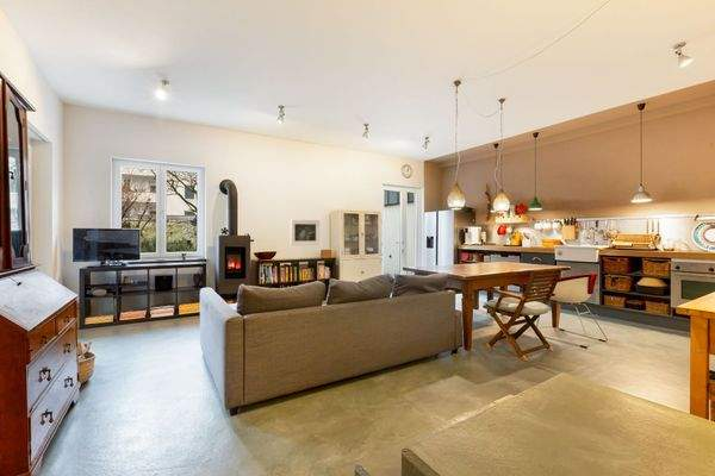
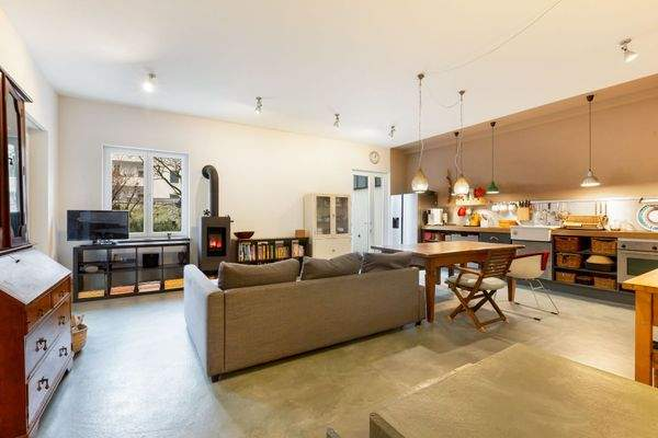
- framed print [290,219,321,246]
